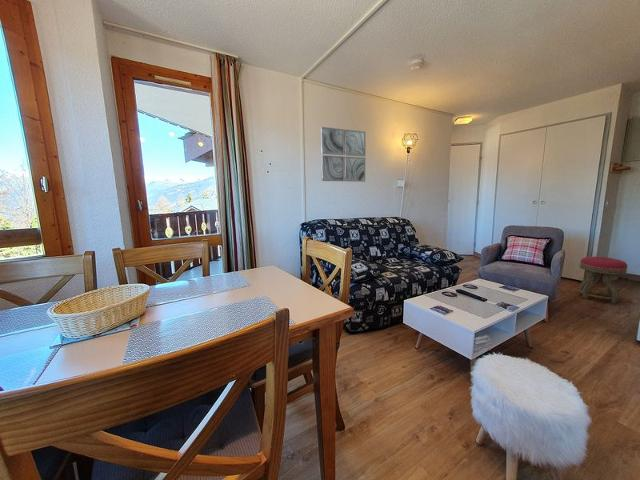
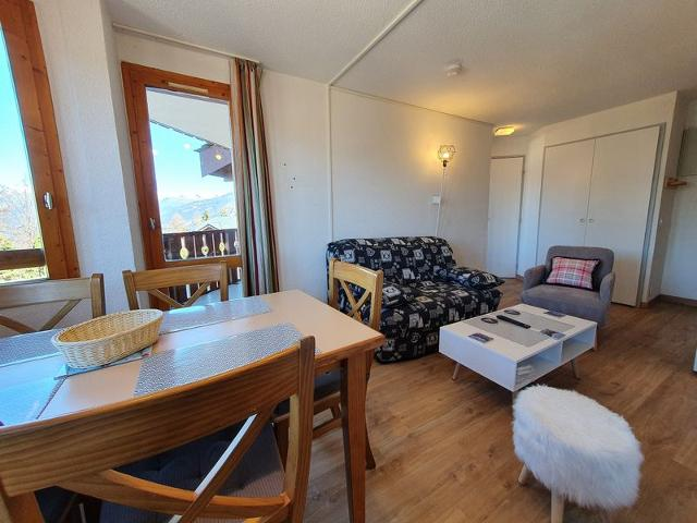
- stool [578,256,628,304]
- wall art [320,126,367,183]
